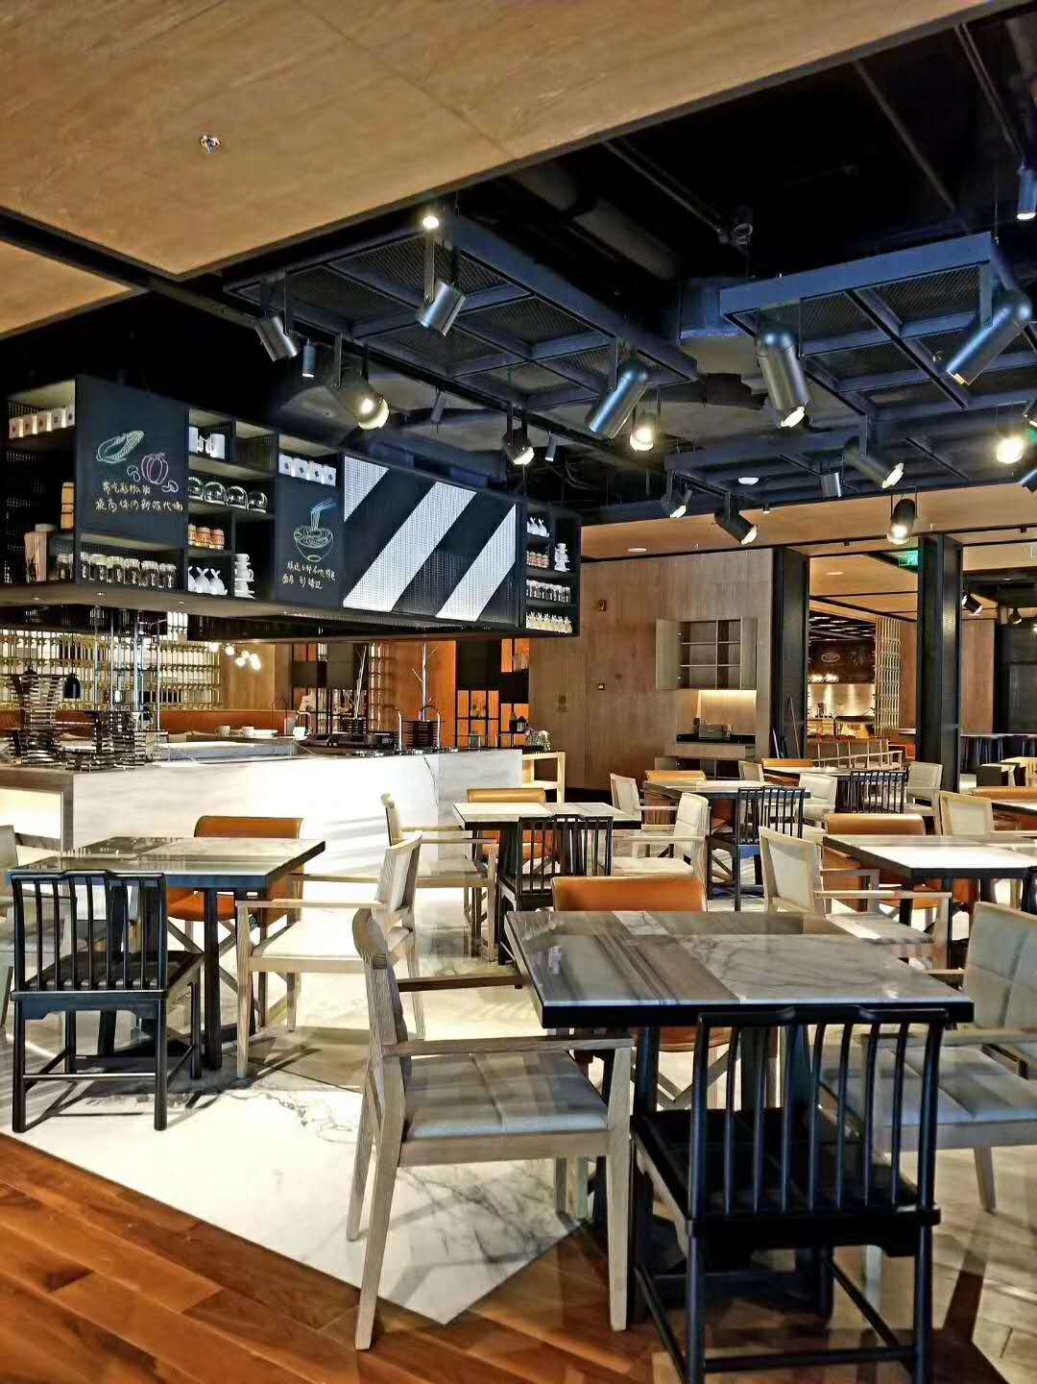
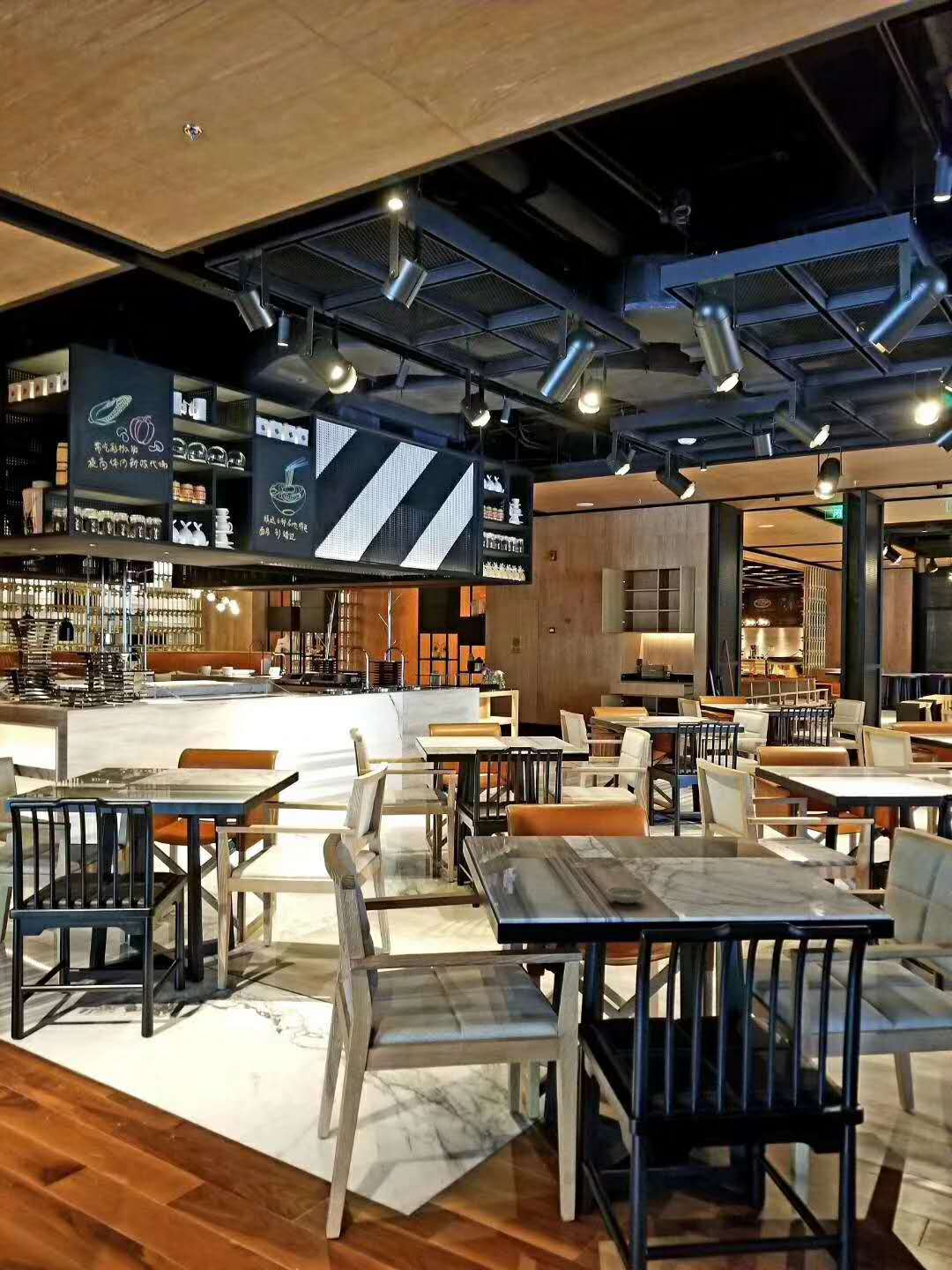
+ saucer [606,885,646,904]
